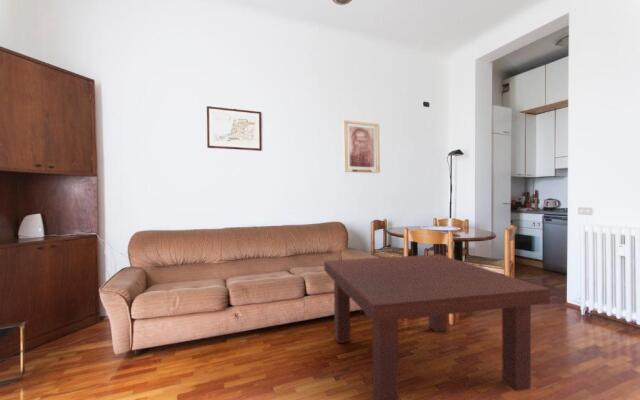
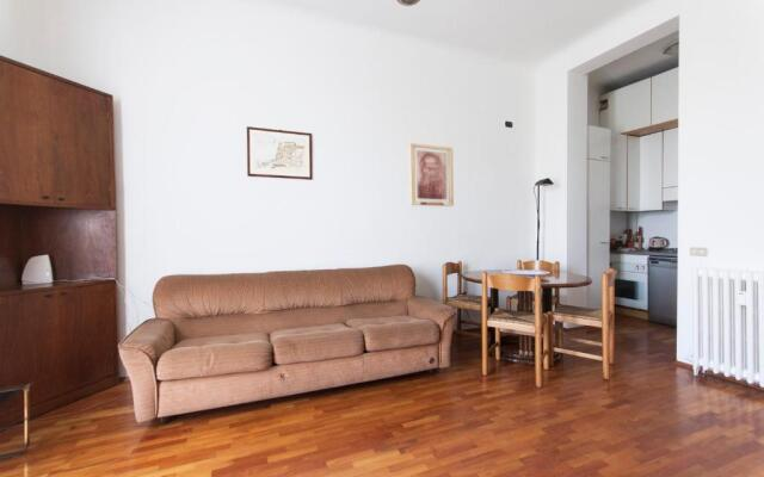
- coffee table [323,253,551,400]
